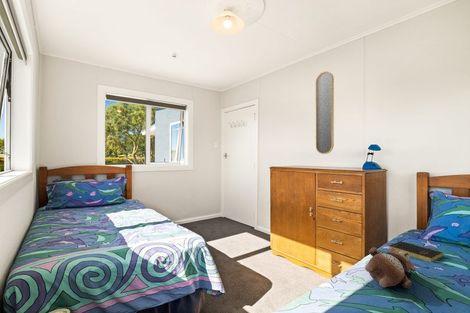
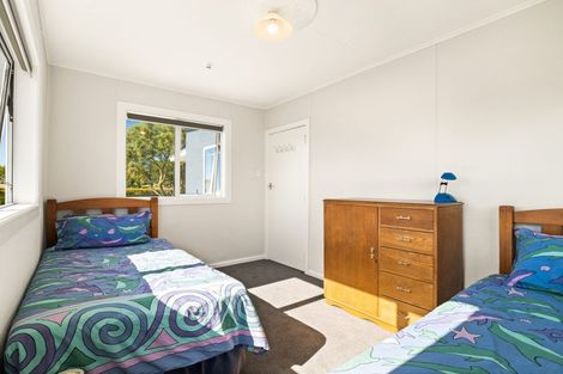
- teddy bear [364,246,417,289]
- book [388,240,444,263]
- home mirror [315,71,335,155]
